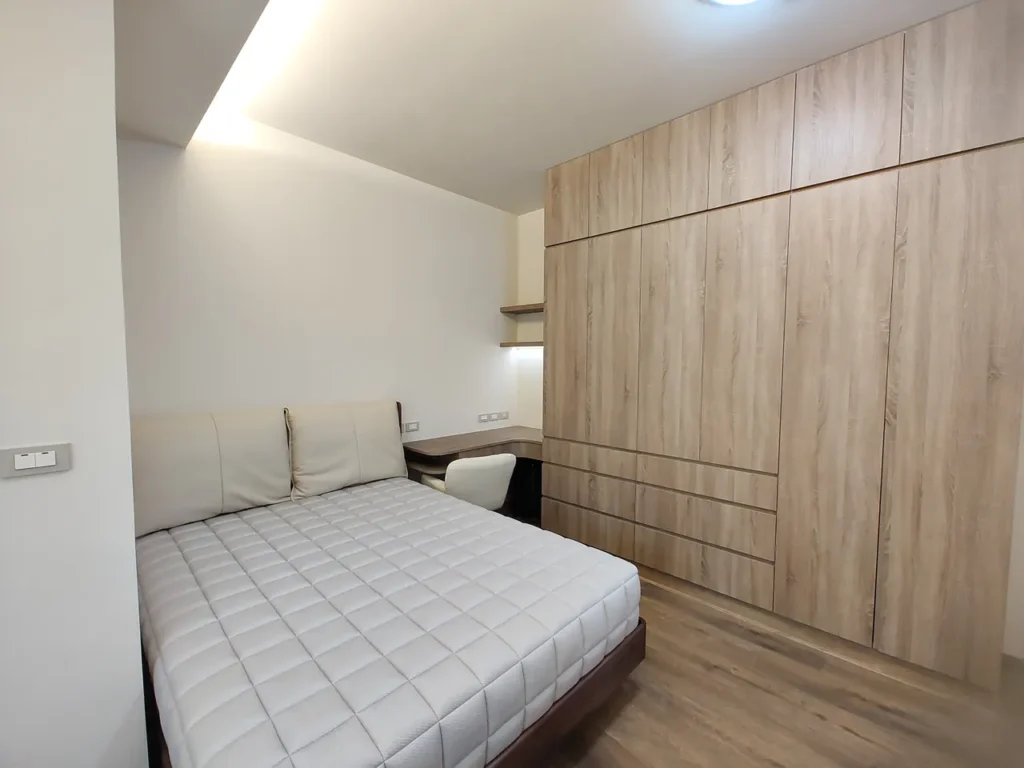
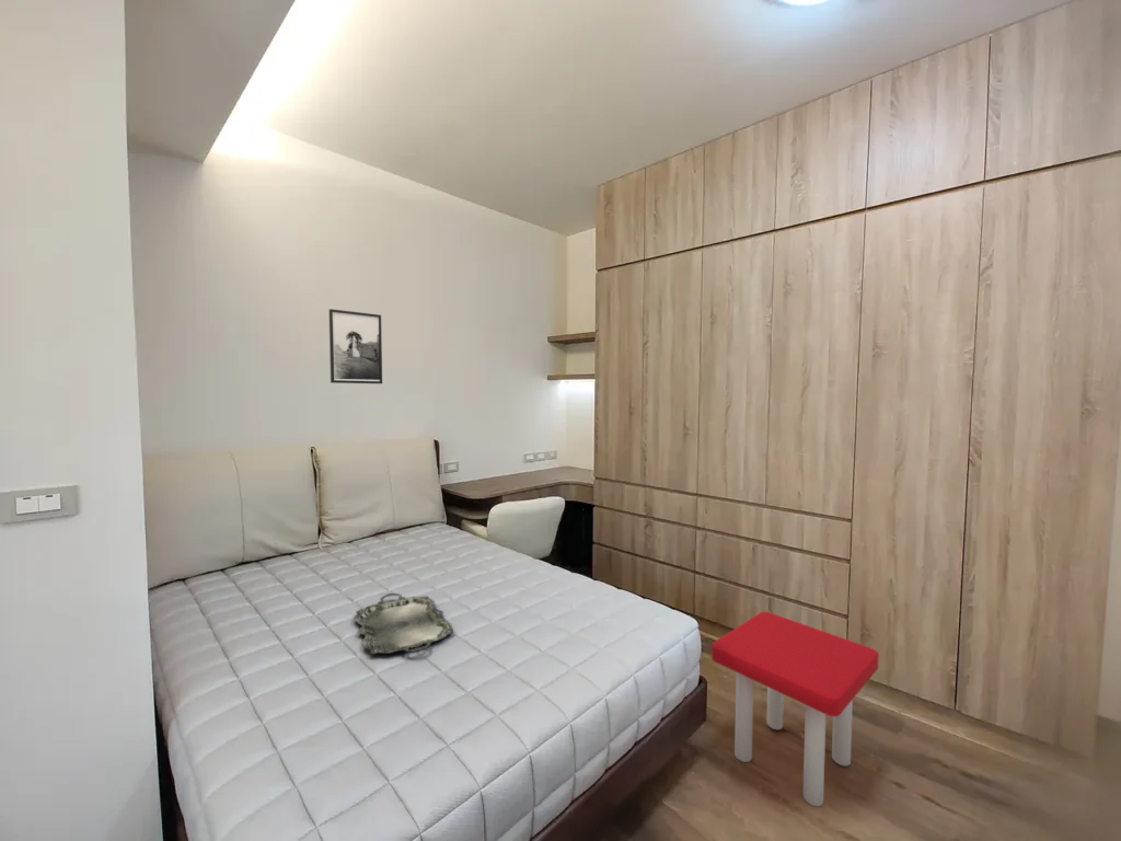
+ serving tray [354,592,454,655]
+ stool [710,611,880,807]
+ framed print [327,308,383,384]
